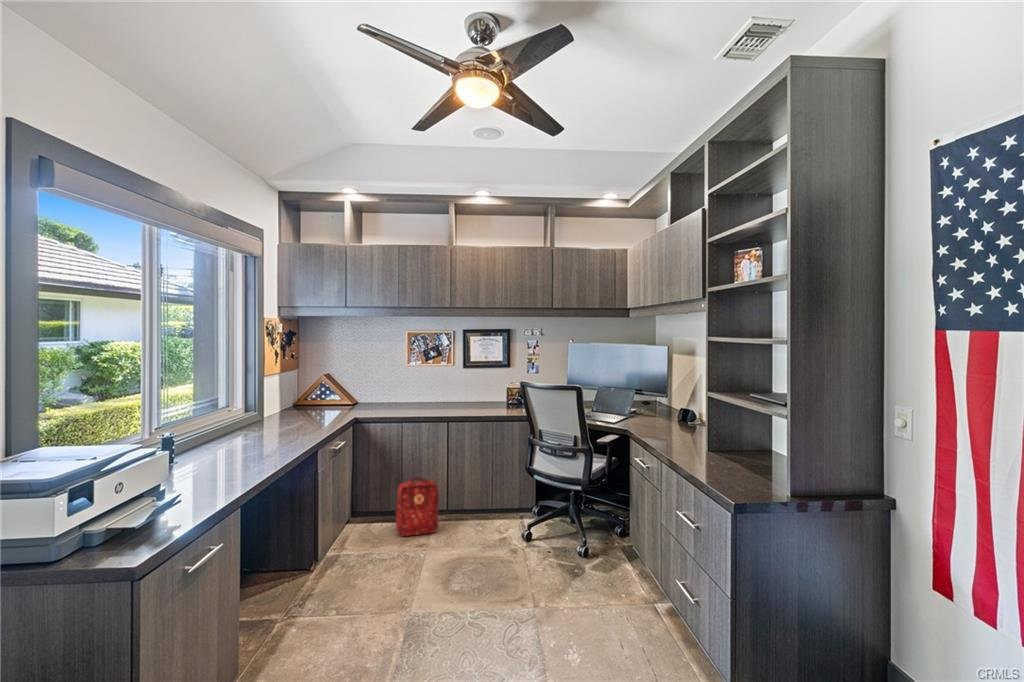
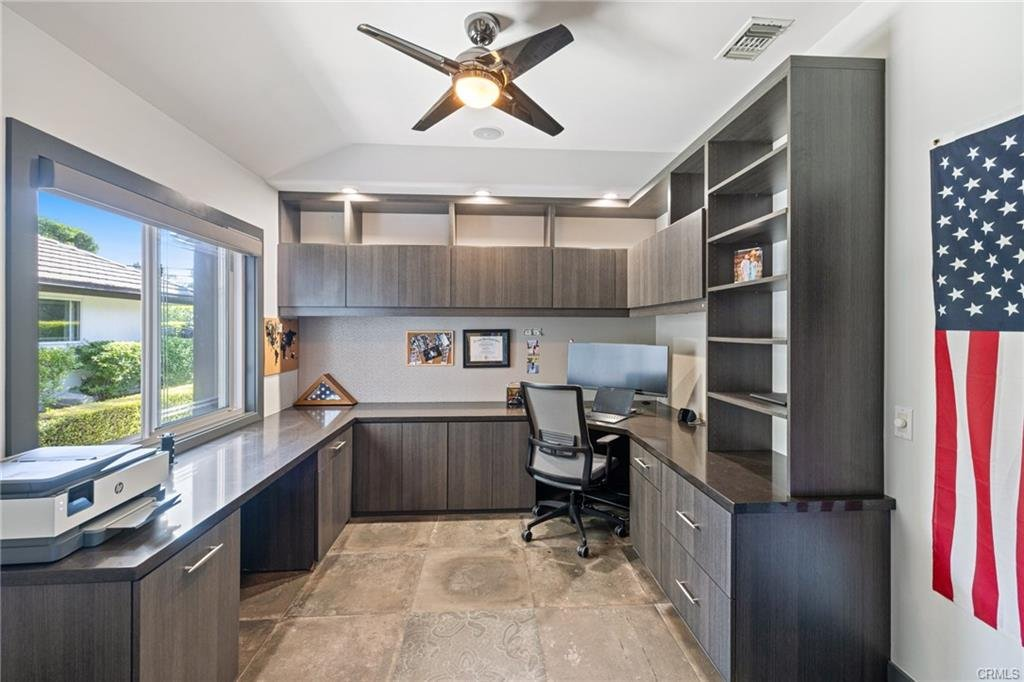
- backpack [394,475,440,537]
